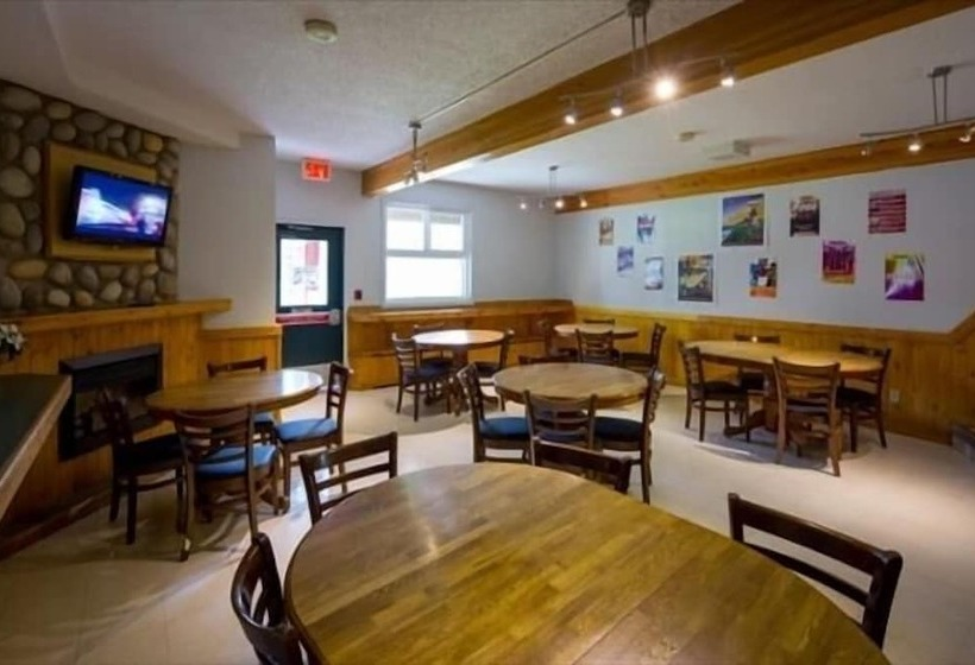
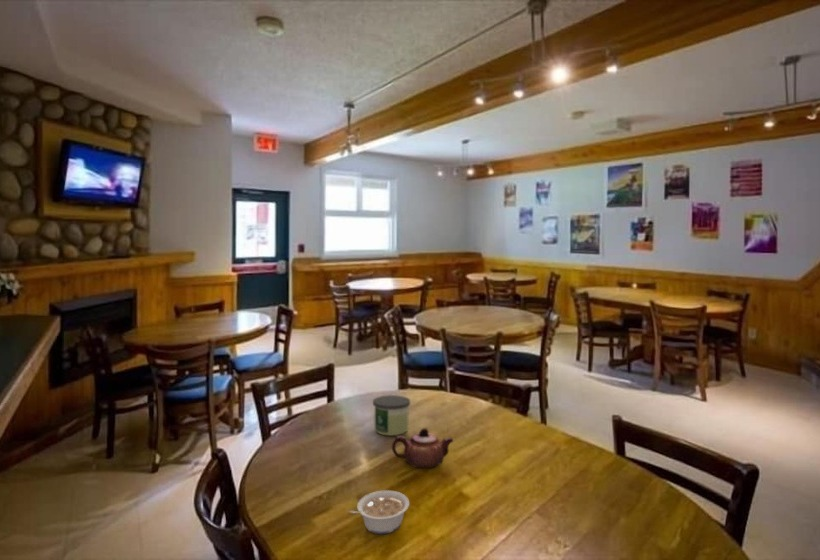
+ legume [348,489,410,535]
+ teapot [391,427,454,469]
+ candle [372,394,411,436]
